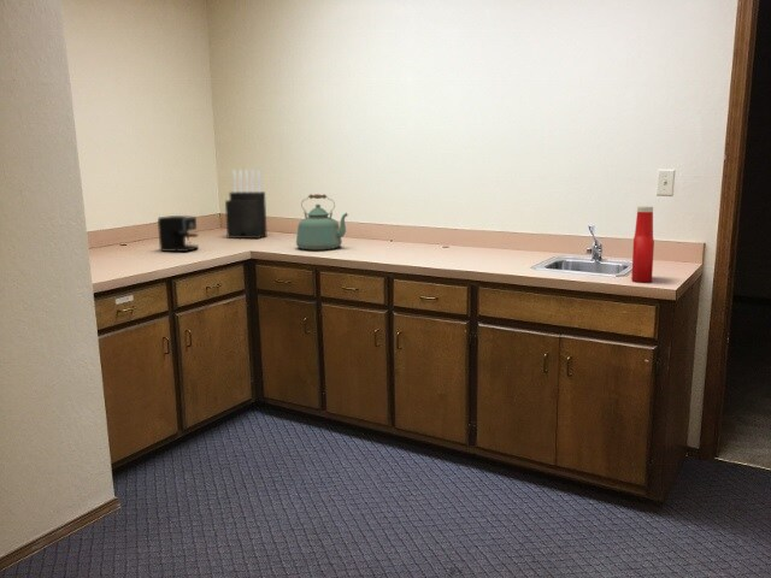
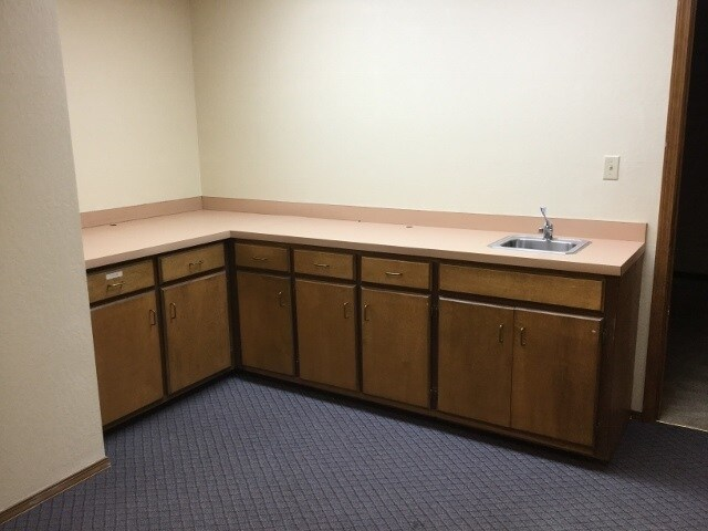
- kettle [295,193,349,252]
- coffee maker [157,214,200,253]
- soap bottle [630,205,655,283]
- knife block [224,169,269,240]
